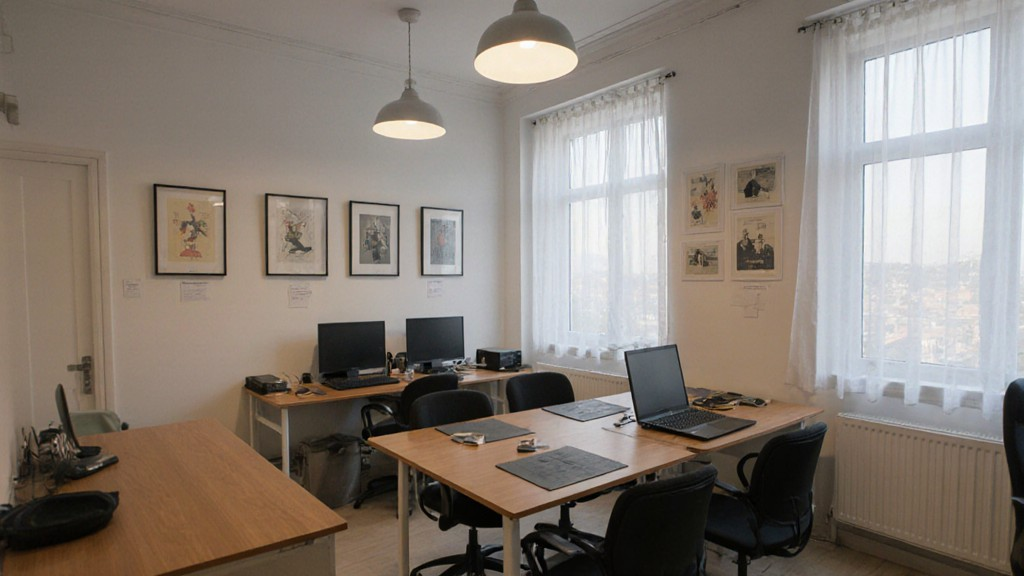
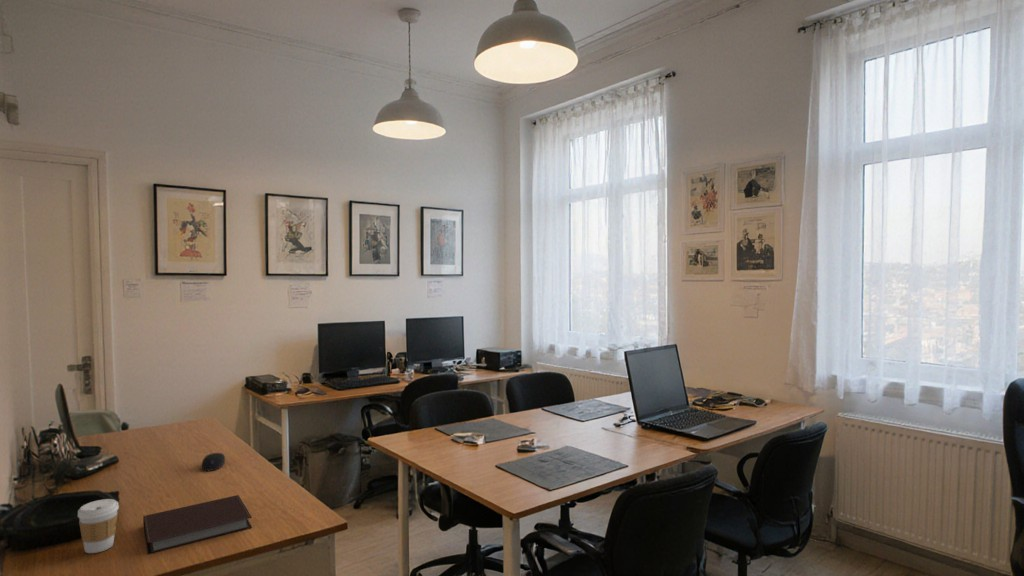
+ notebook [142,494,253,555]
+ computer mouse [201,452,226,472]
+ coffee cup [77,498,120,554]
